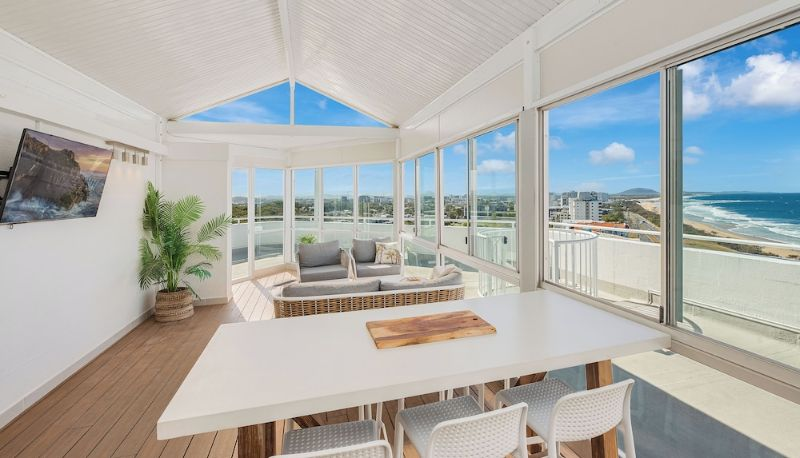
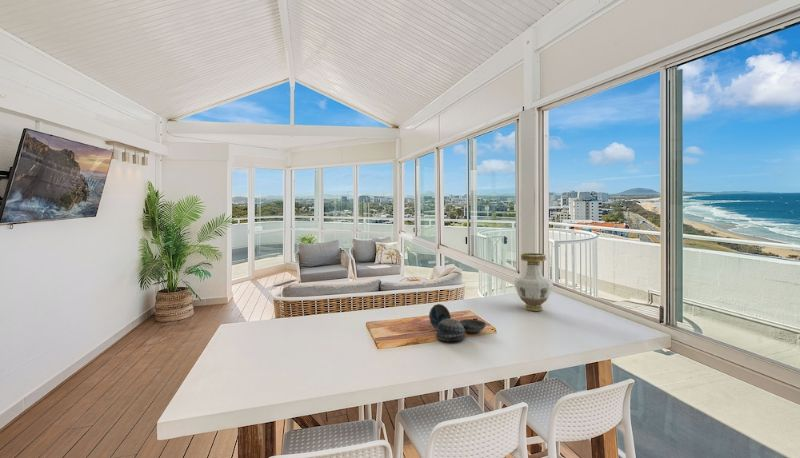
+ decorative bowl [428,303,487,342]
+ vase [513,252,554,312]
